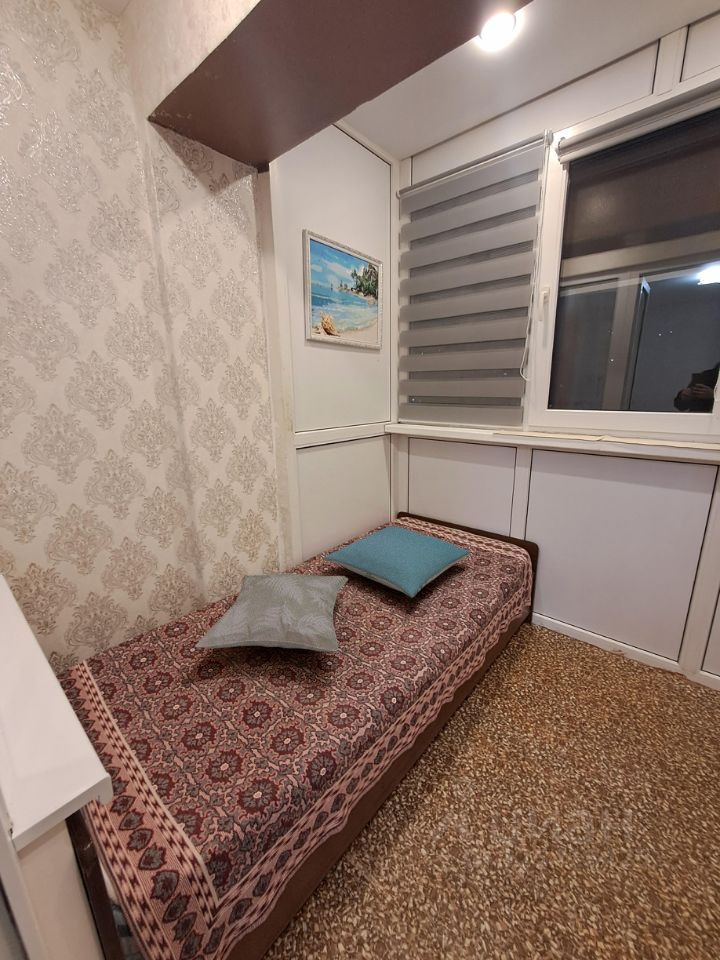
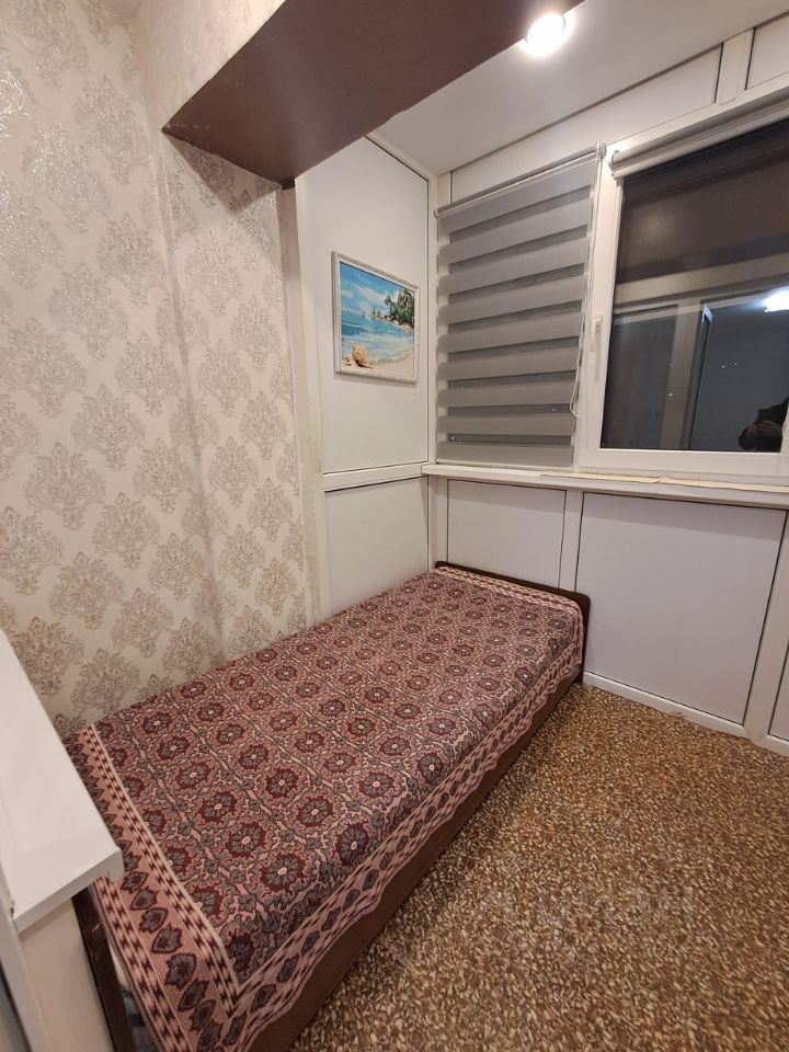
- decorative pillow [194,572,349,653]
- pillow [323,525,472,598]
